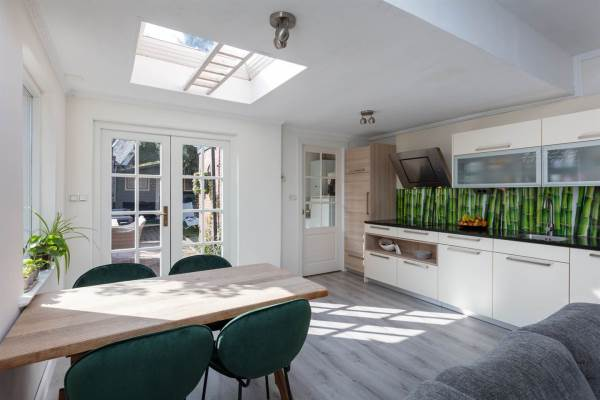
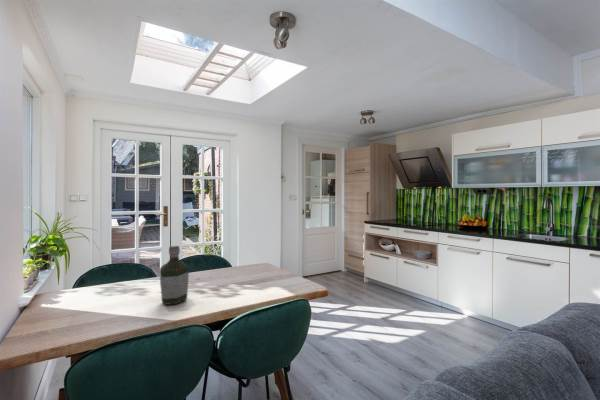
+ bottle [159,245,190,306]
